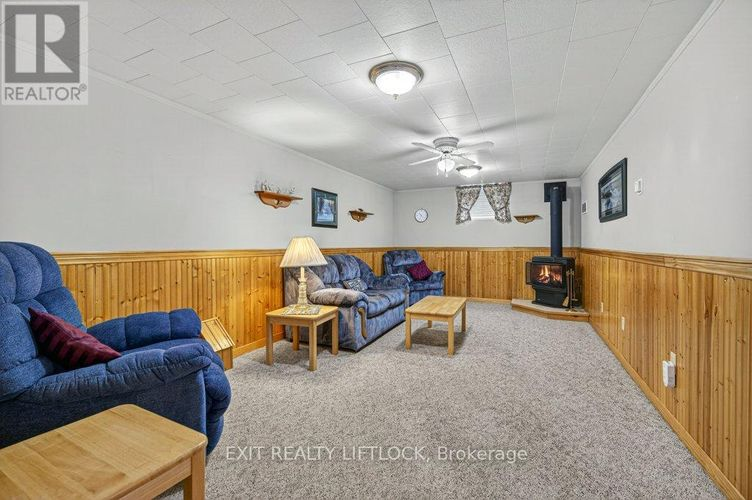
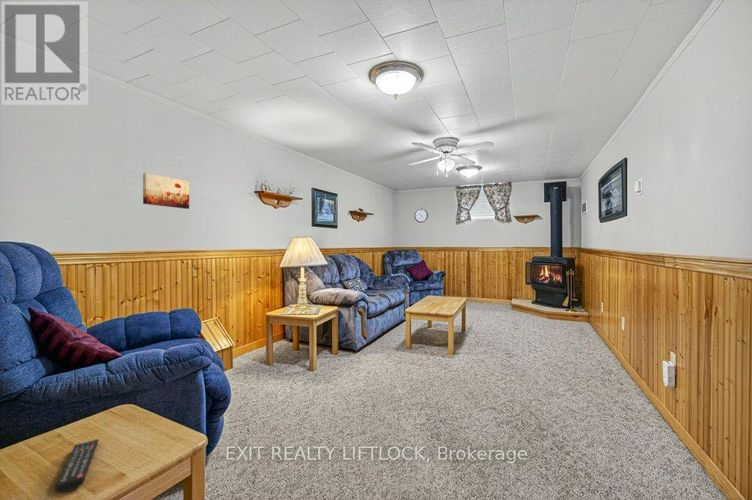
+ remote control [54,438,100,493]
+ wall art [142,172,190,210]
